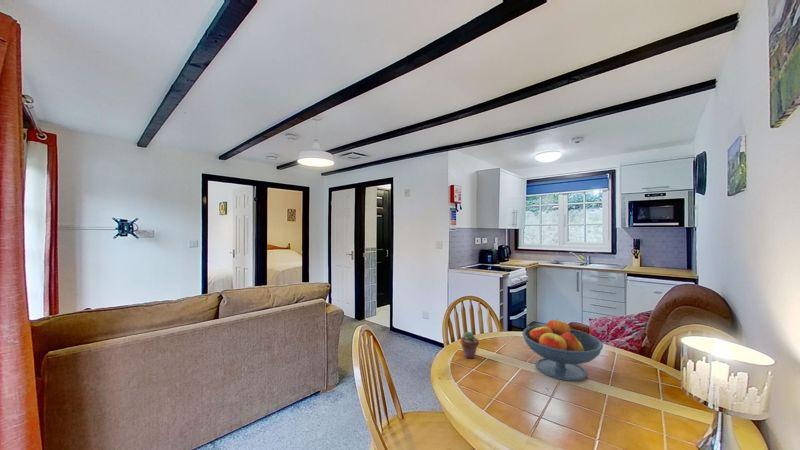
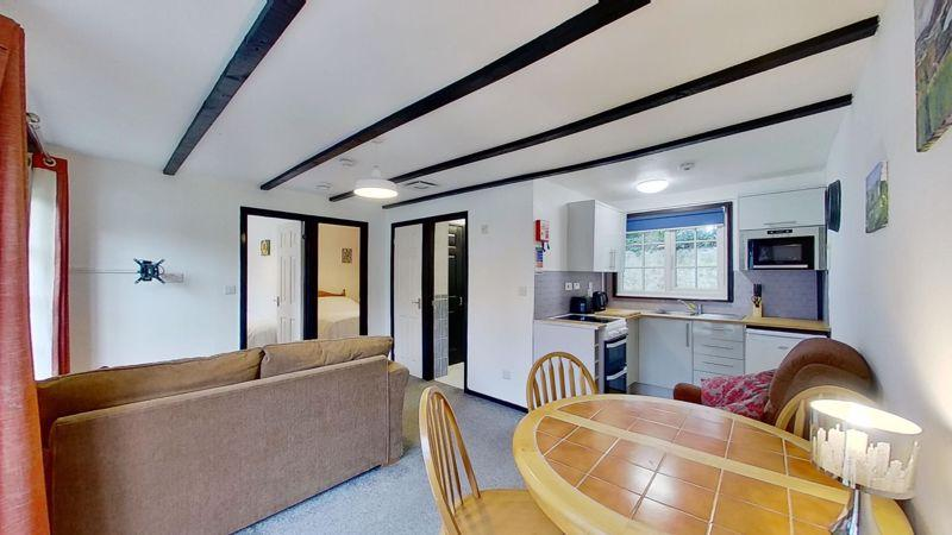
- fruit bowl [522,317,604,382]
- potted succulent [459,331,480,359]
